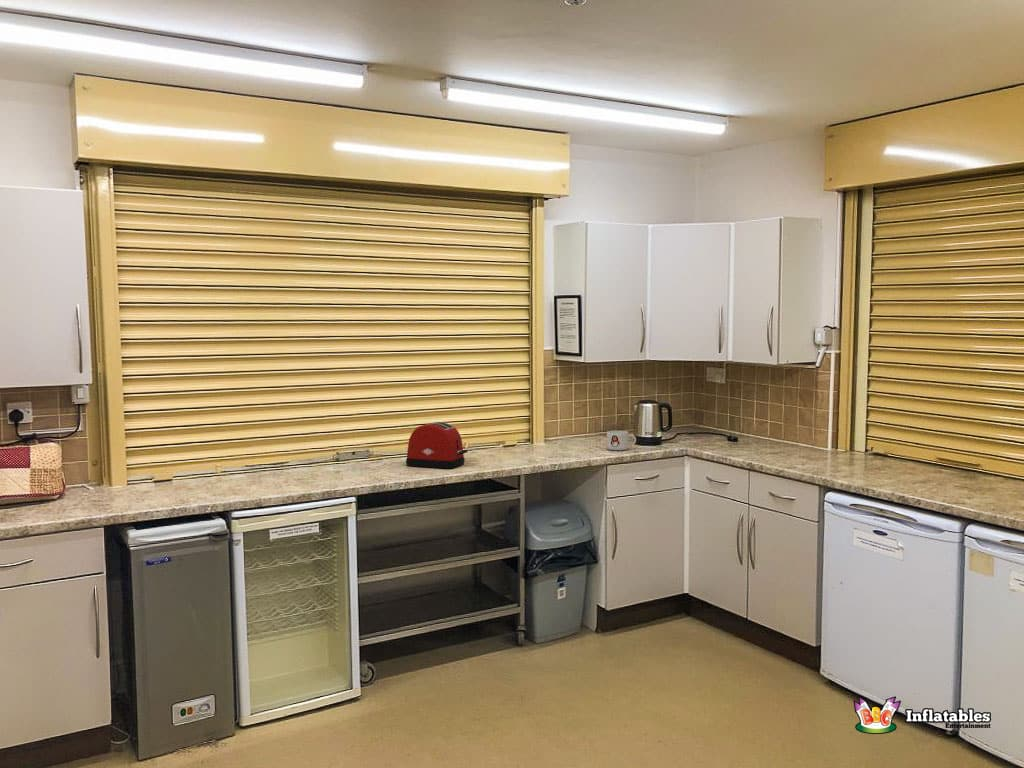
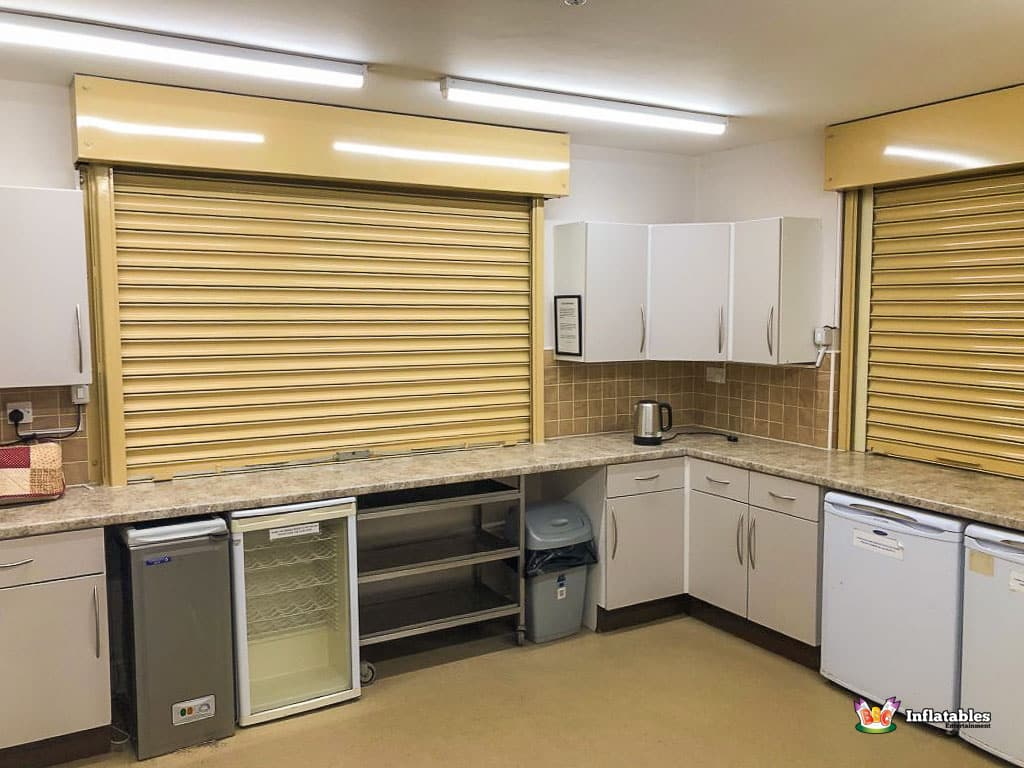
- toaster [405,421,468,470]
- mug [606,430,637,451]
